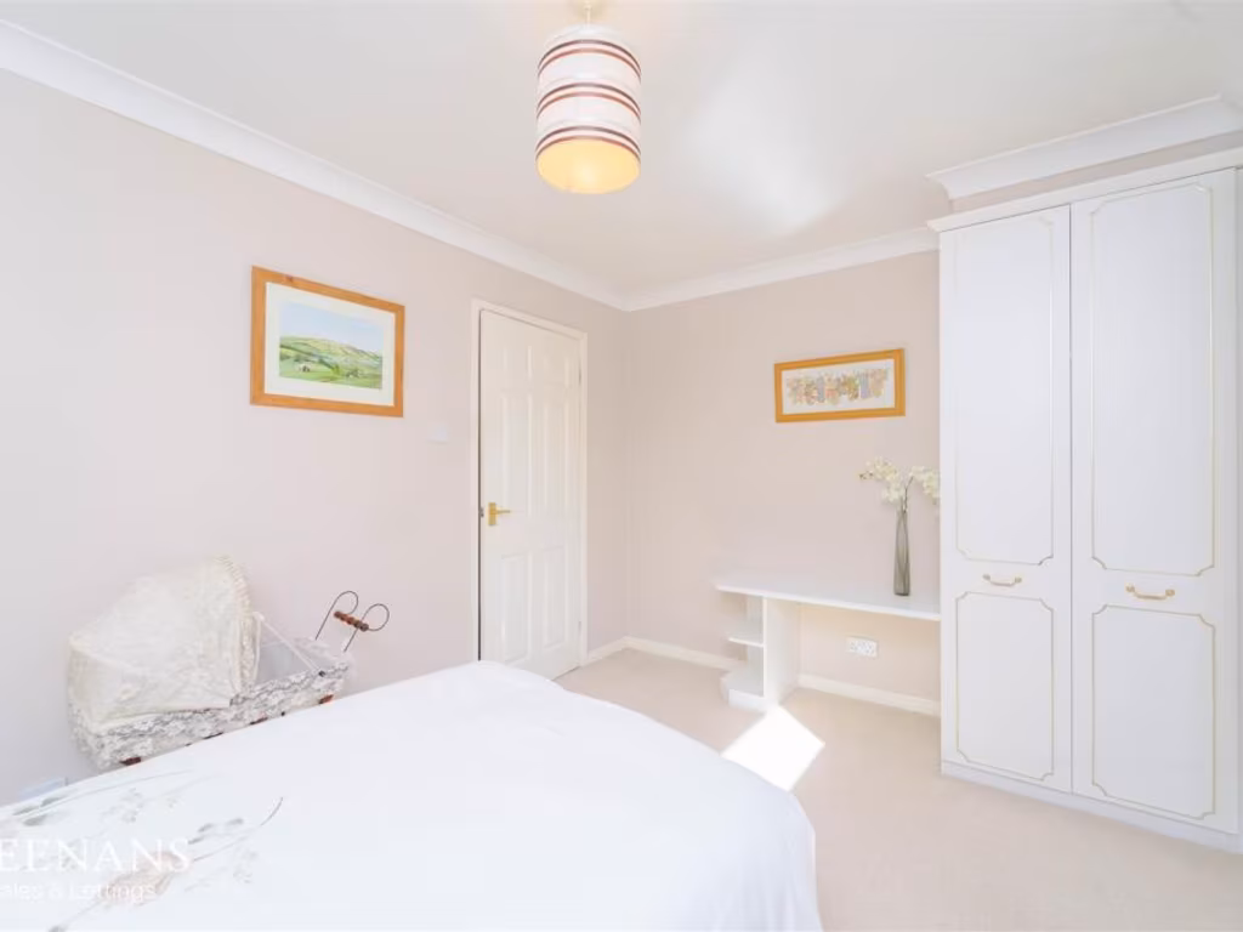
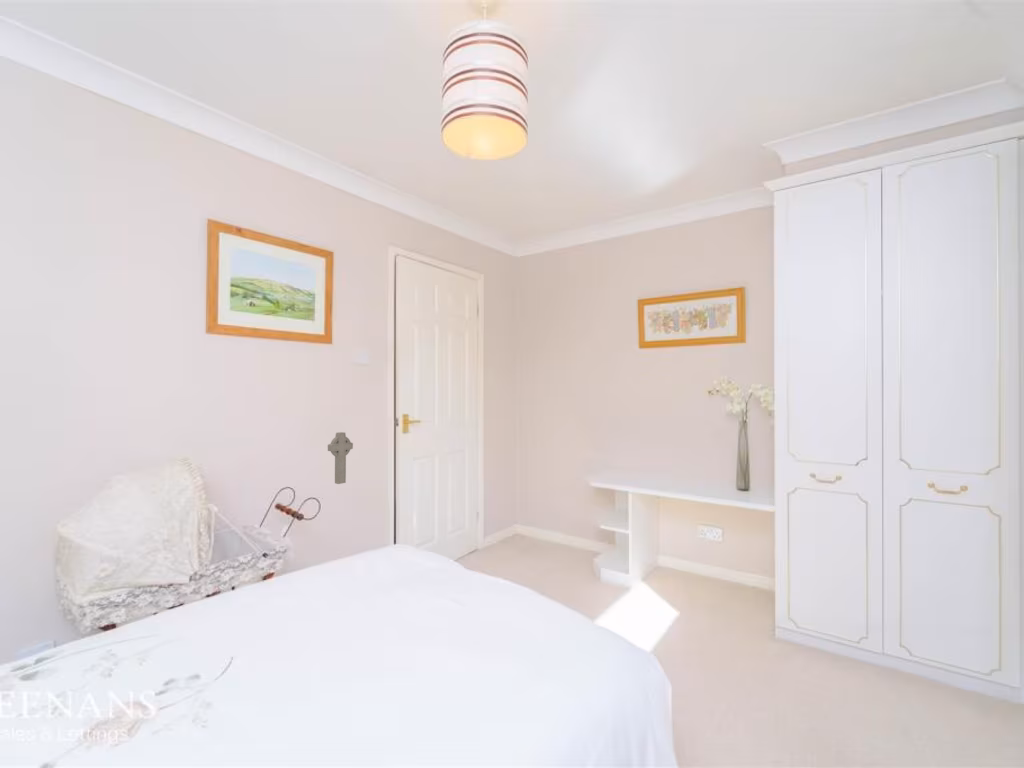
+ decorative cross [327,431,354,485]
